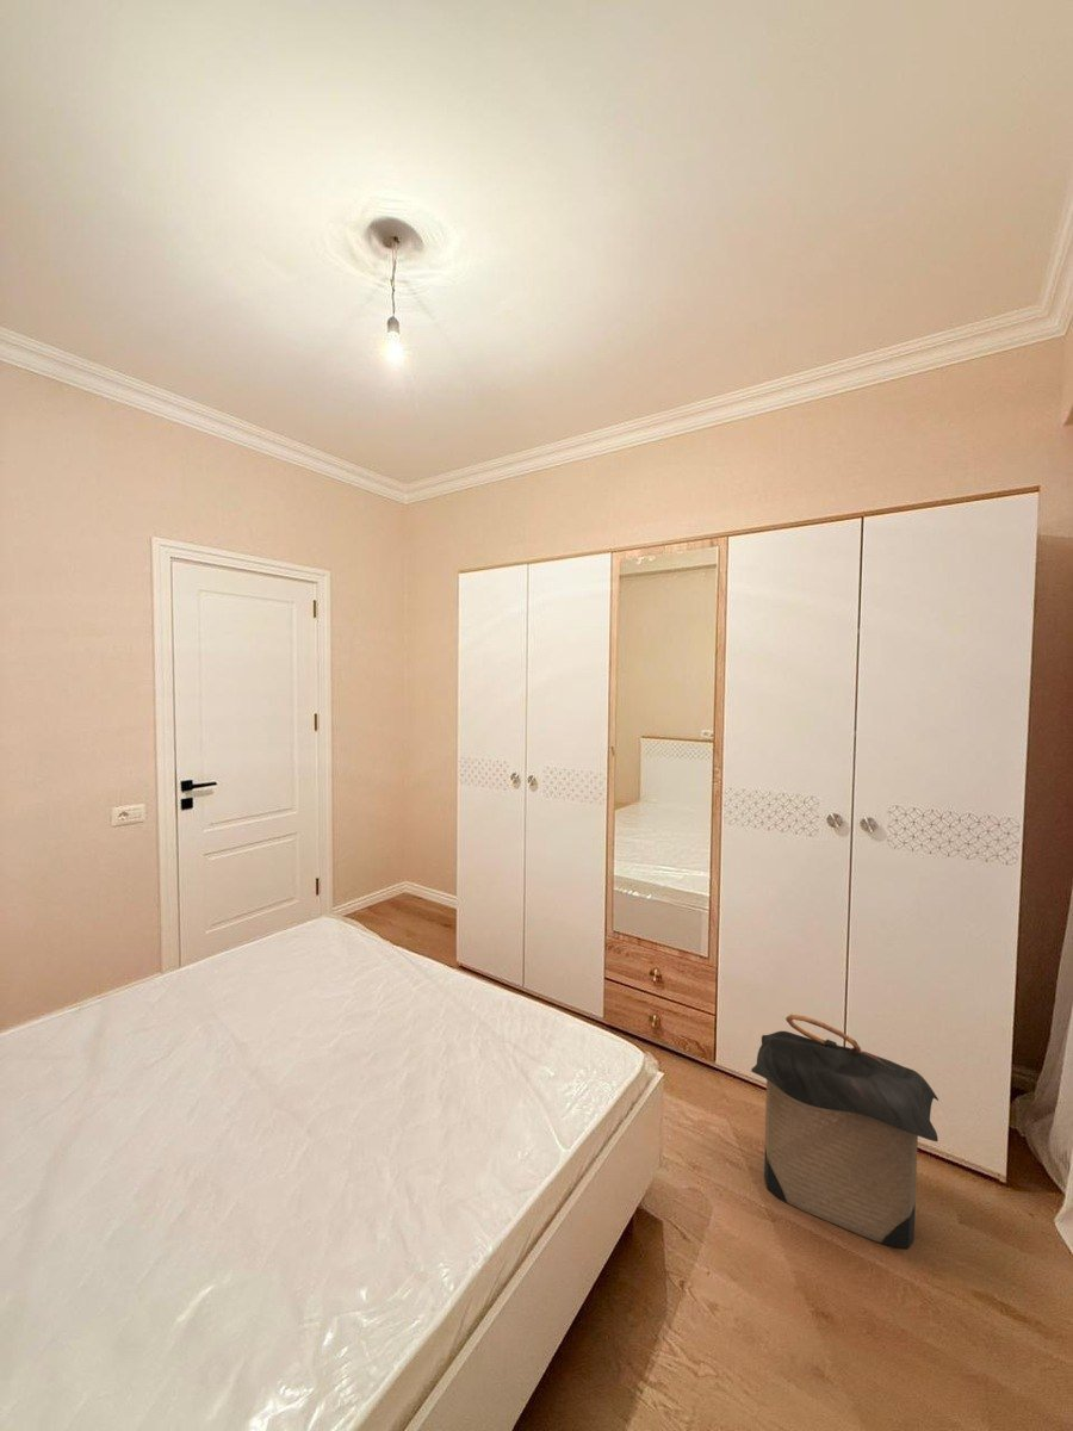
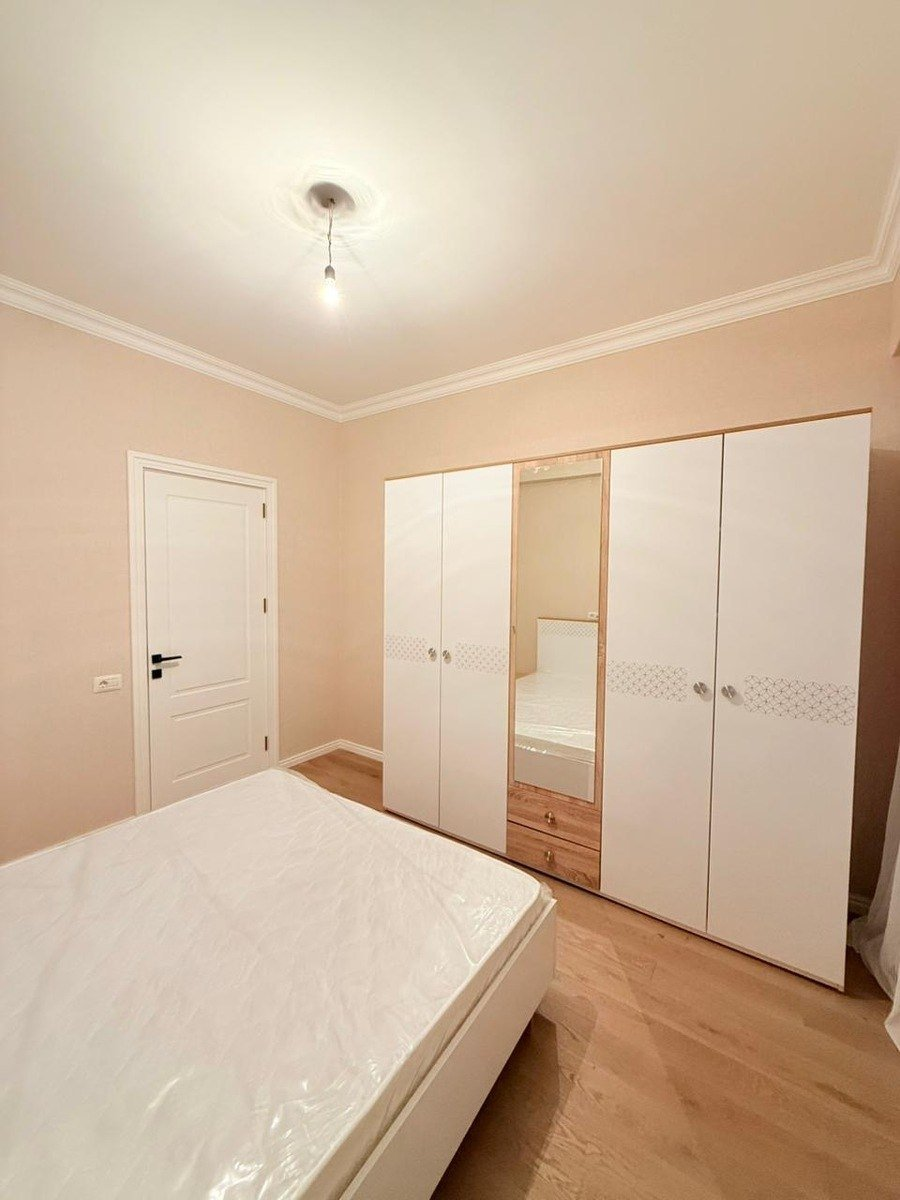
- laundry hamper [750,1014,939,1250]
